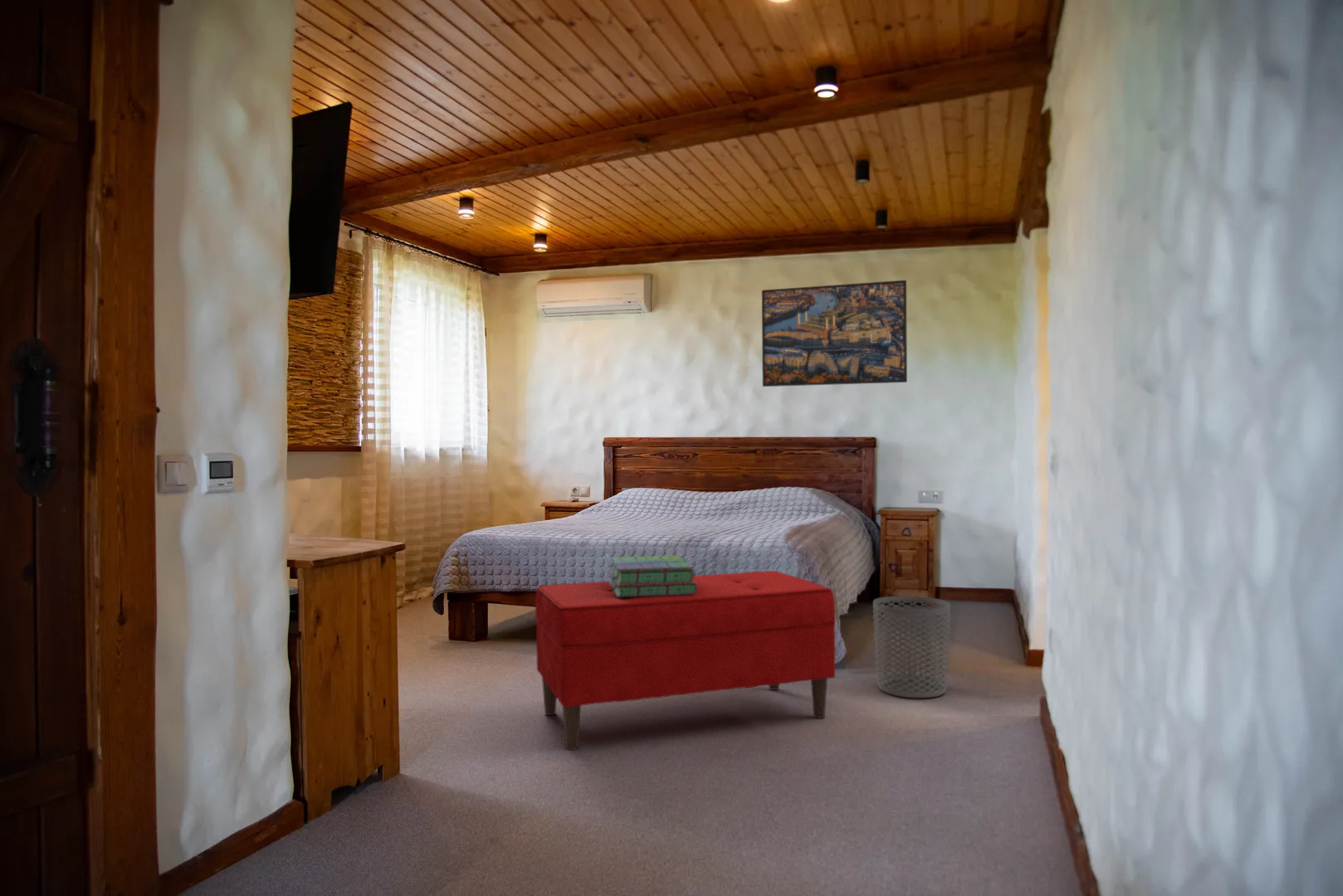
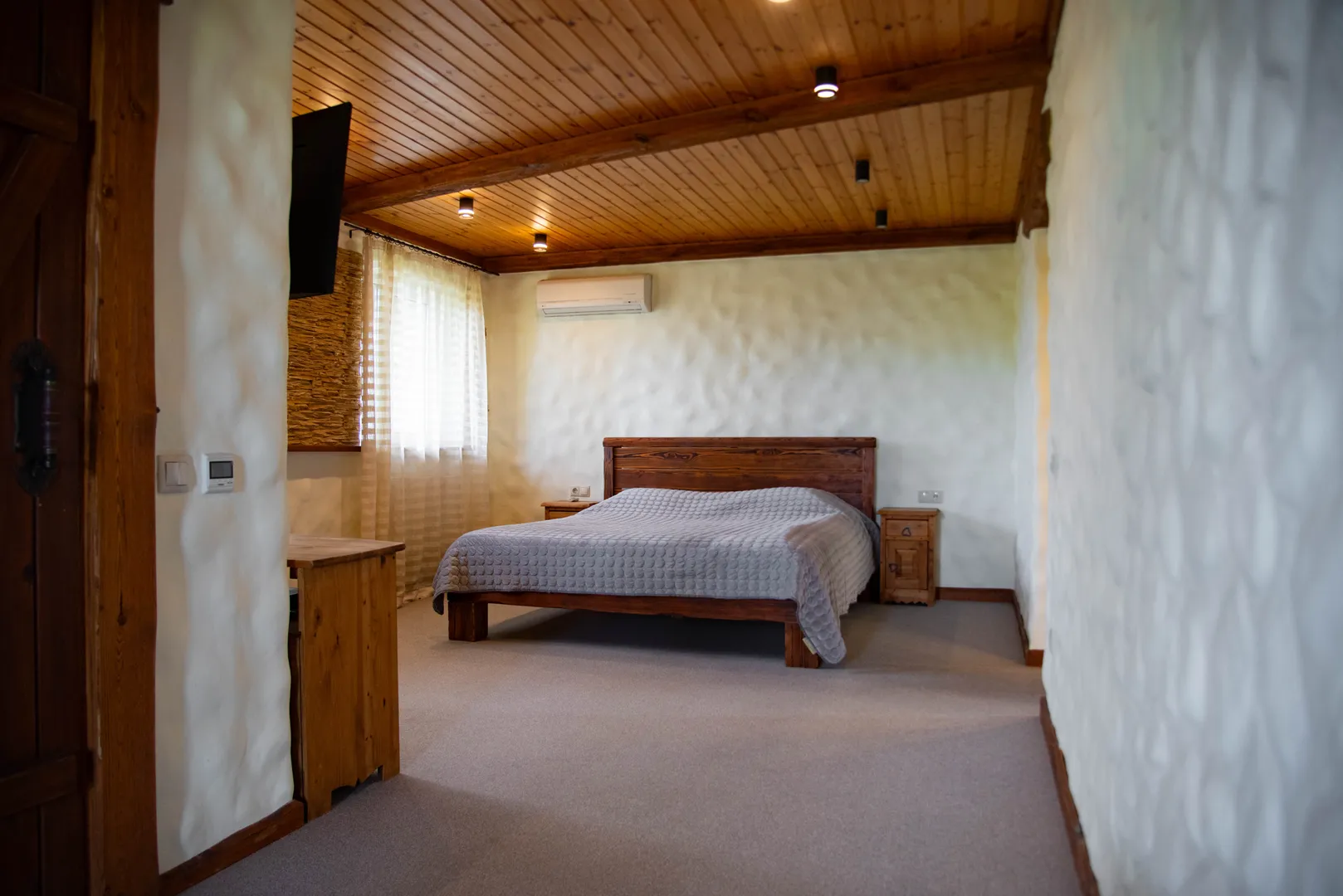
- waste bin [872,595,951,699]
- stack of books [608,555,697,597]
- bench [535,570,836,751]
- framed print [761,280,908,387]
